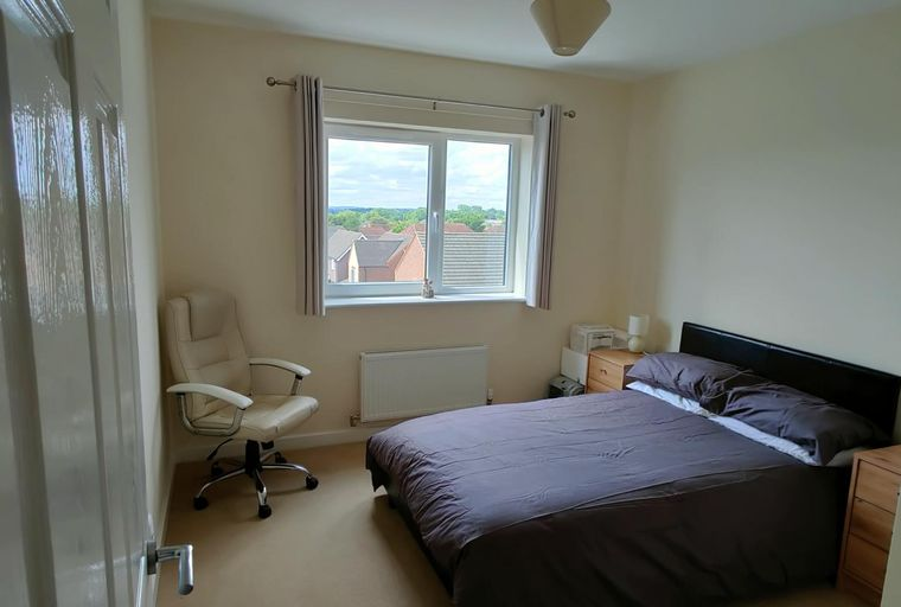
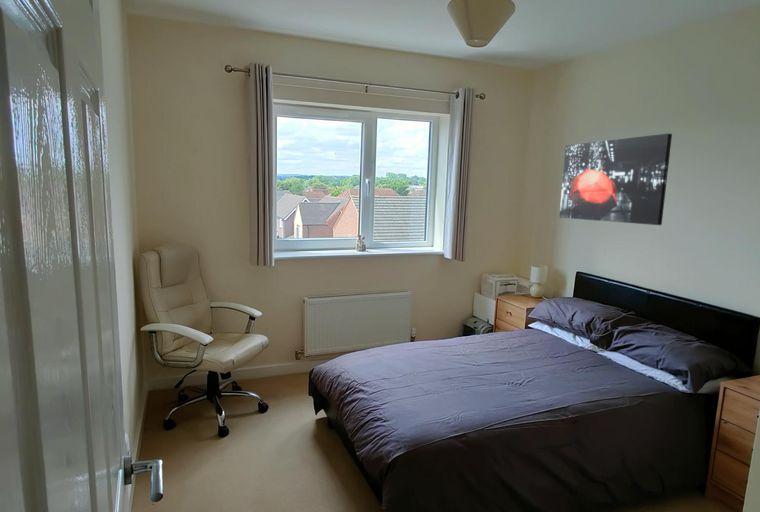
+ wall art [558,132,673,226]
